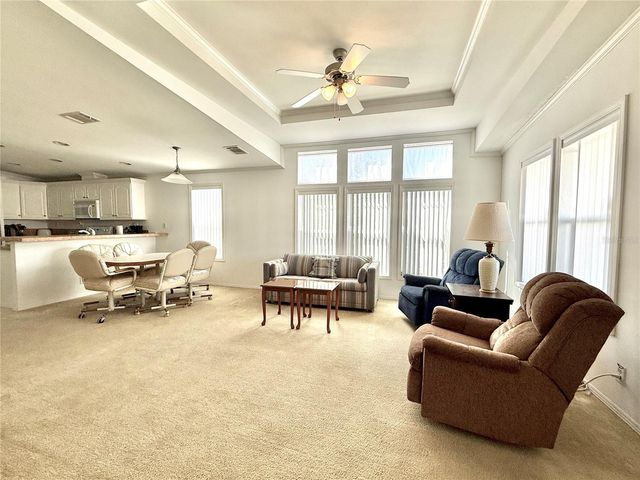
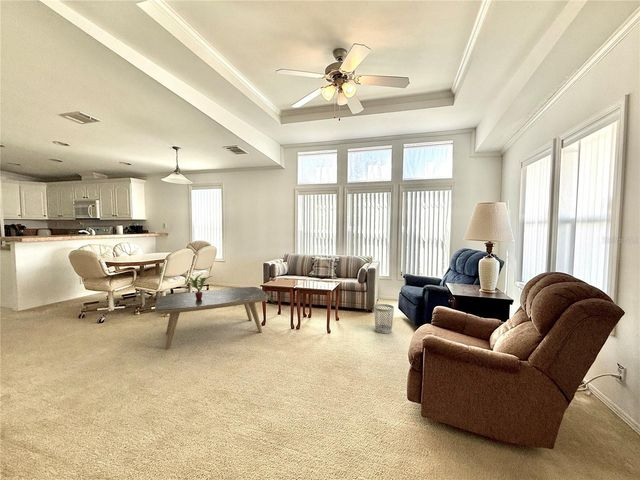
+ potted plant [184,273,213,300]
+ wastebasket [373,303,395,334]
+ coffee table [154,286,269,350]
